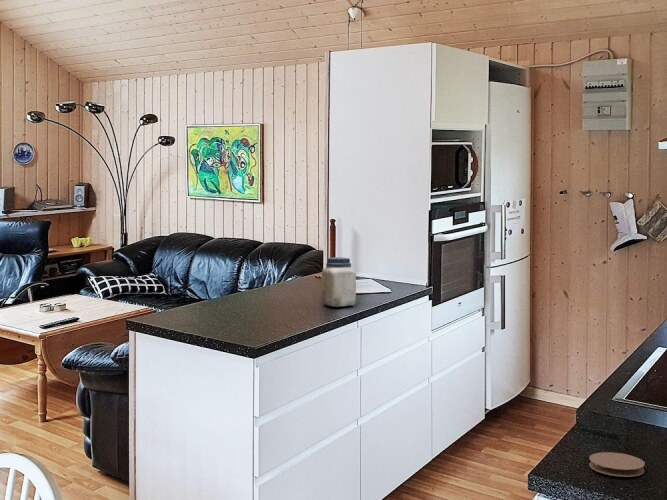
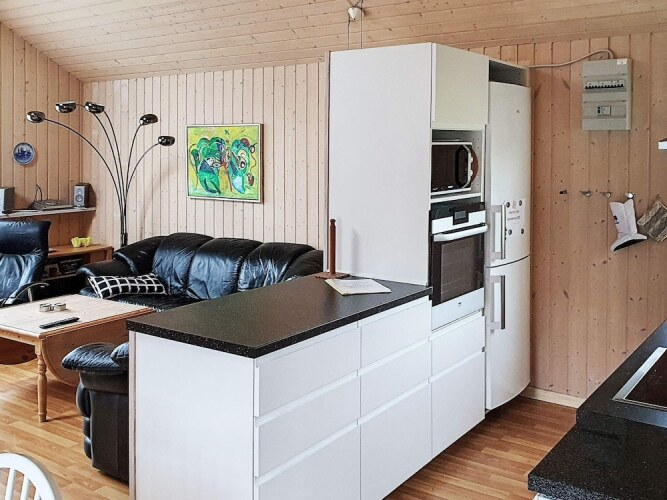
- coaster [588,451,646,478]
- jar [320,256,357,308]
